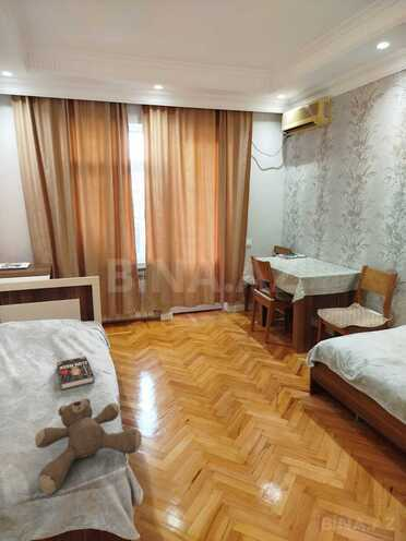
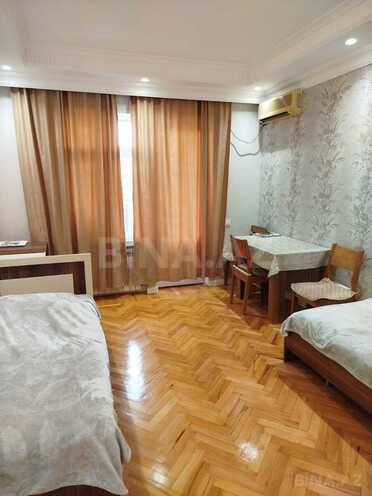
- stuffed bear [34,397,143,495]
- book [55,356,96,392]
